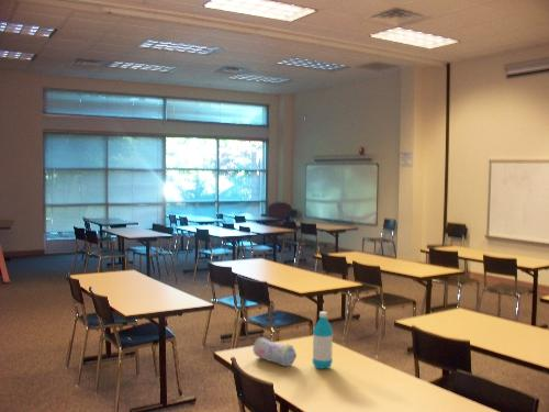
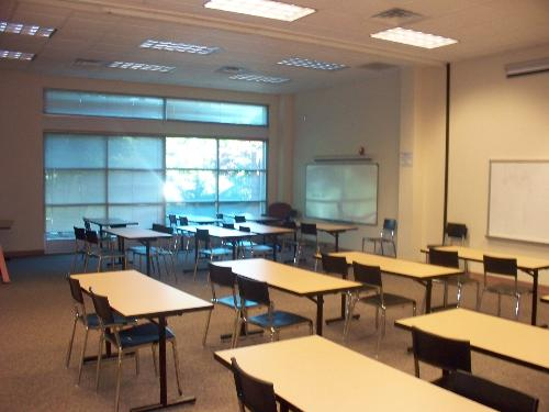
- water bottle [312,311,334,370]
- pencil case [251,336,298,367]
